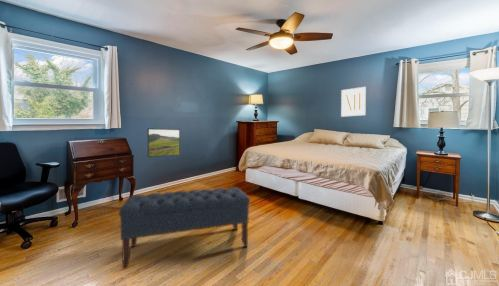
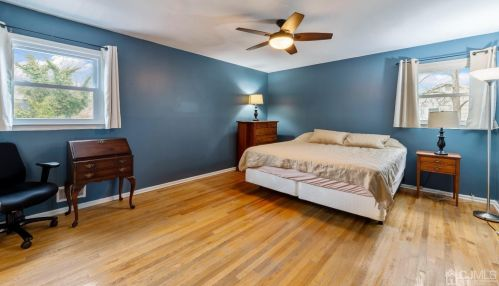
- bench [118,186,251,270]
- wall art [340,86,367,118]
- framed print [146,127,181,158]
